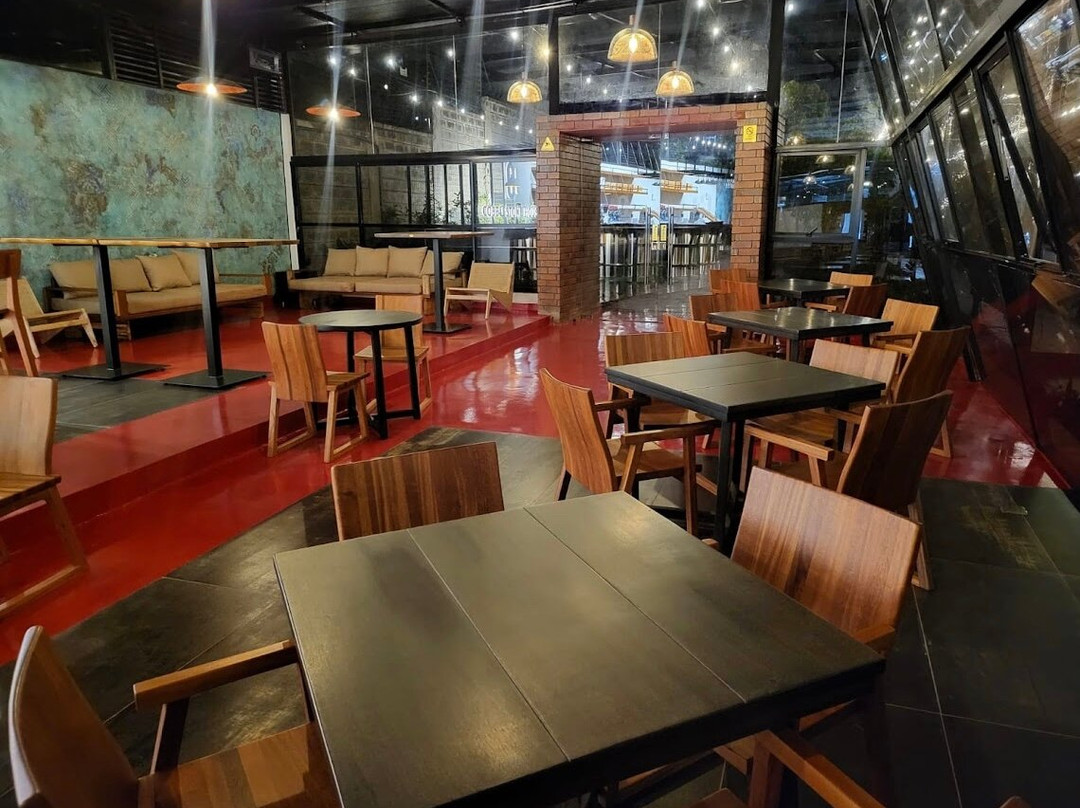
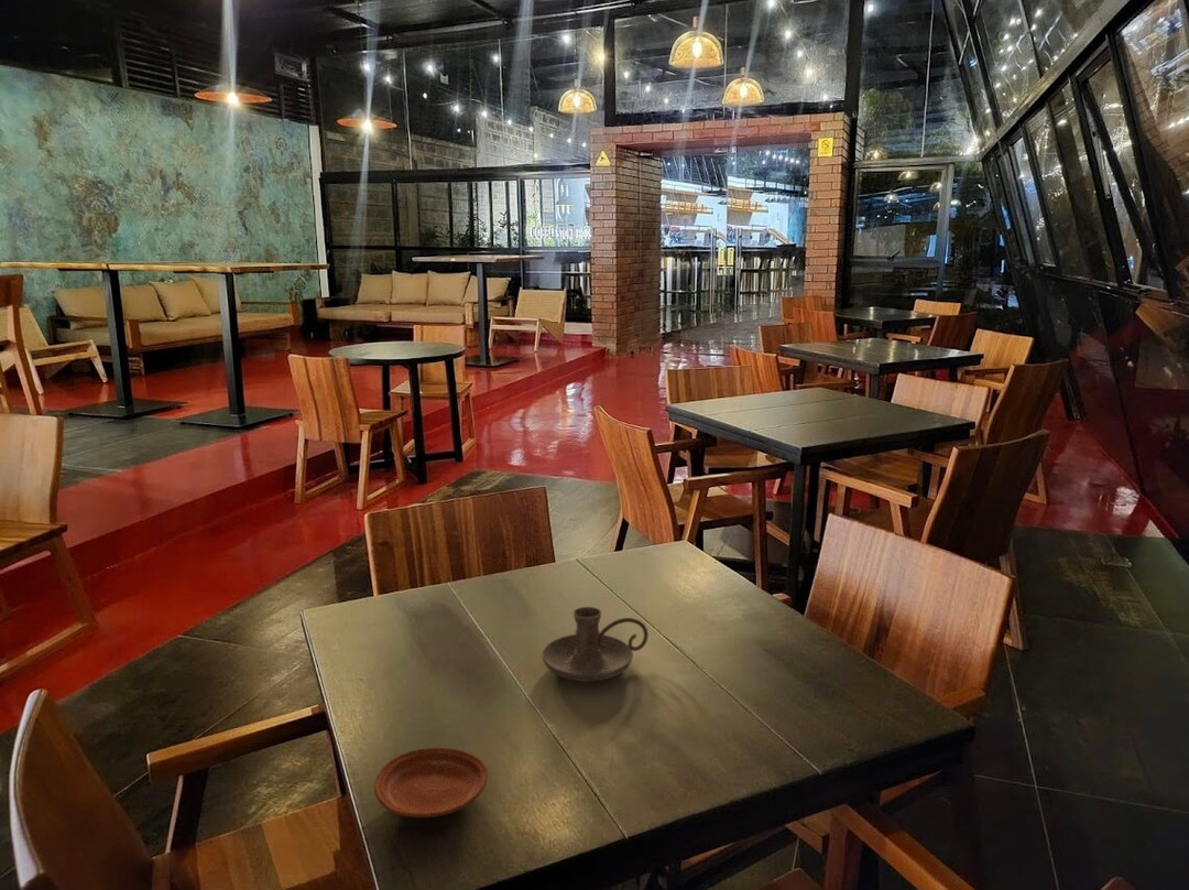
+ candle holder [542,606,650,683]
+ plate [373,747,489,818]
